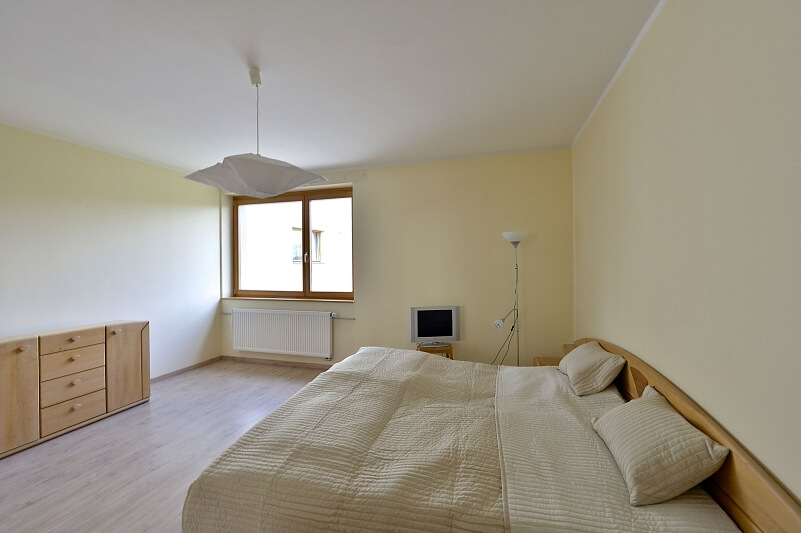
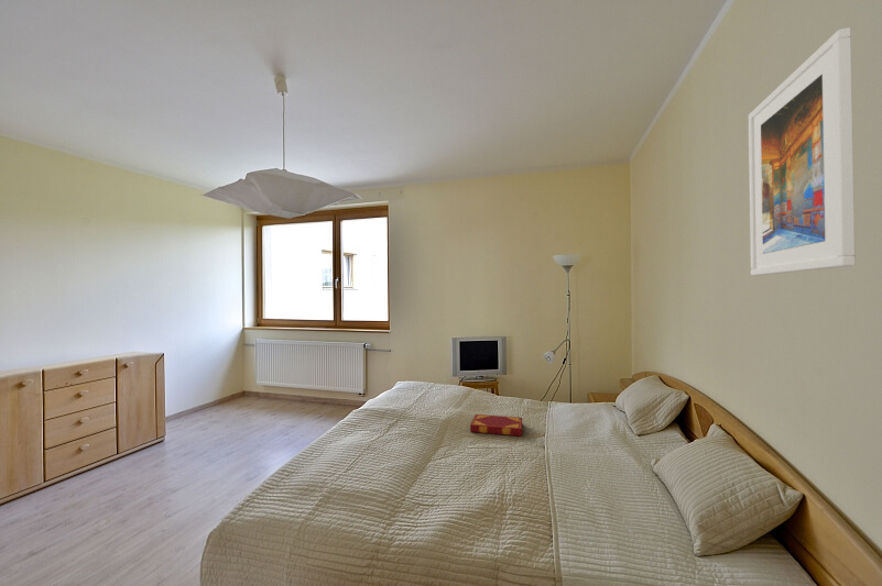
+ hardback book [469,413,523,438]
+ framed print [748,26,857,277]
